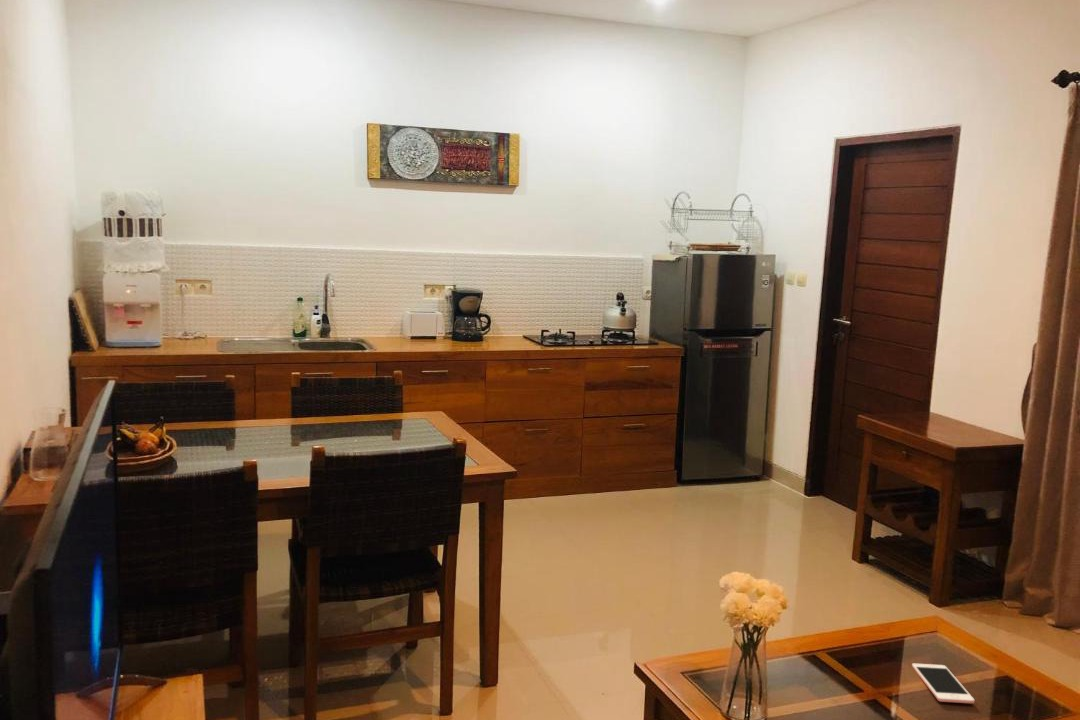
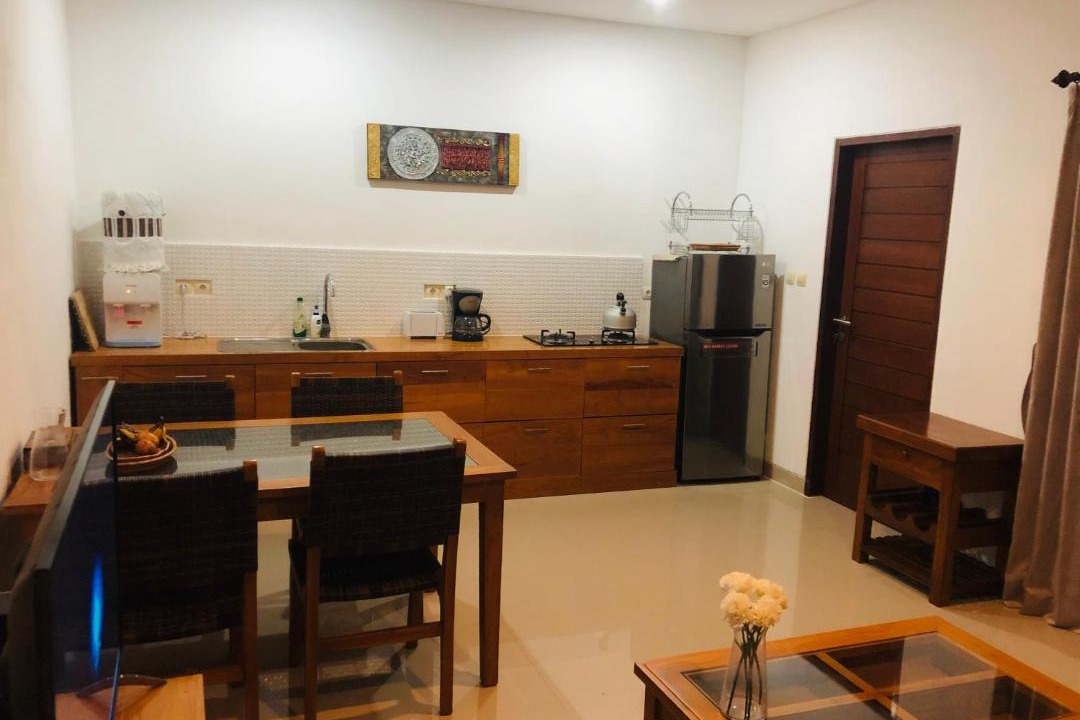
- cell phone [911,663,975,704]
